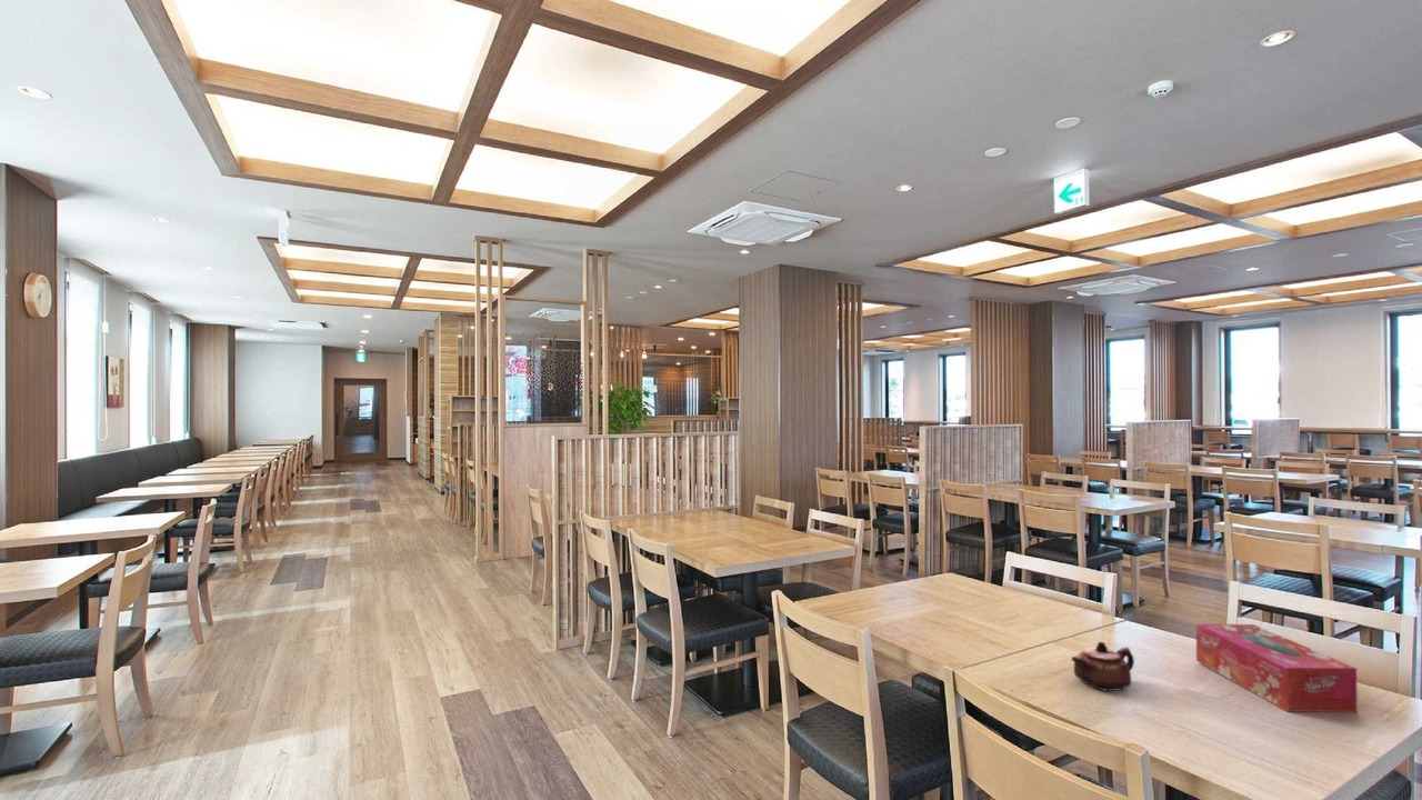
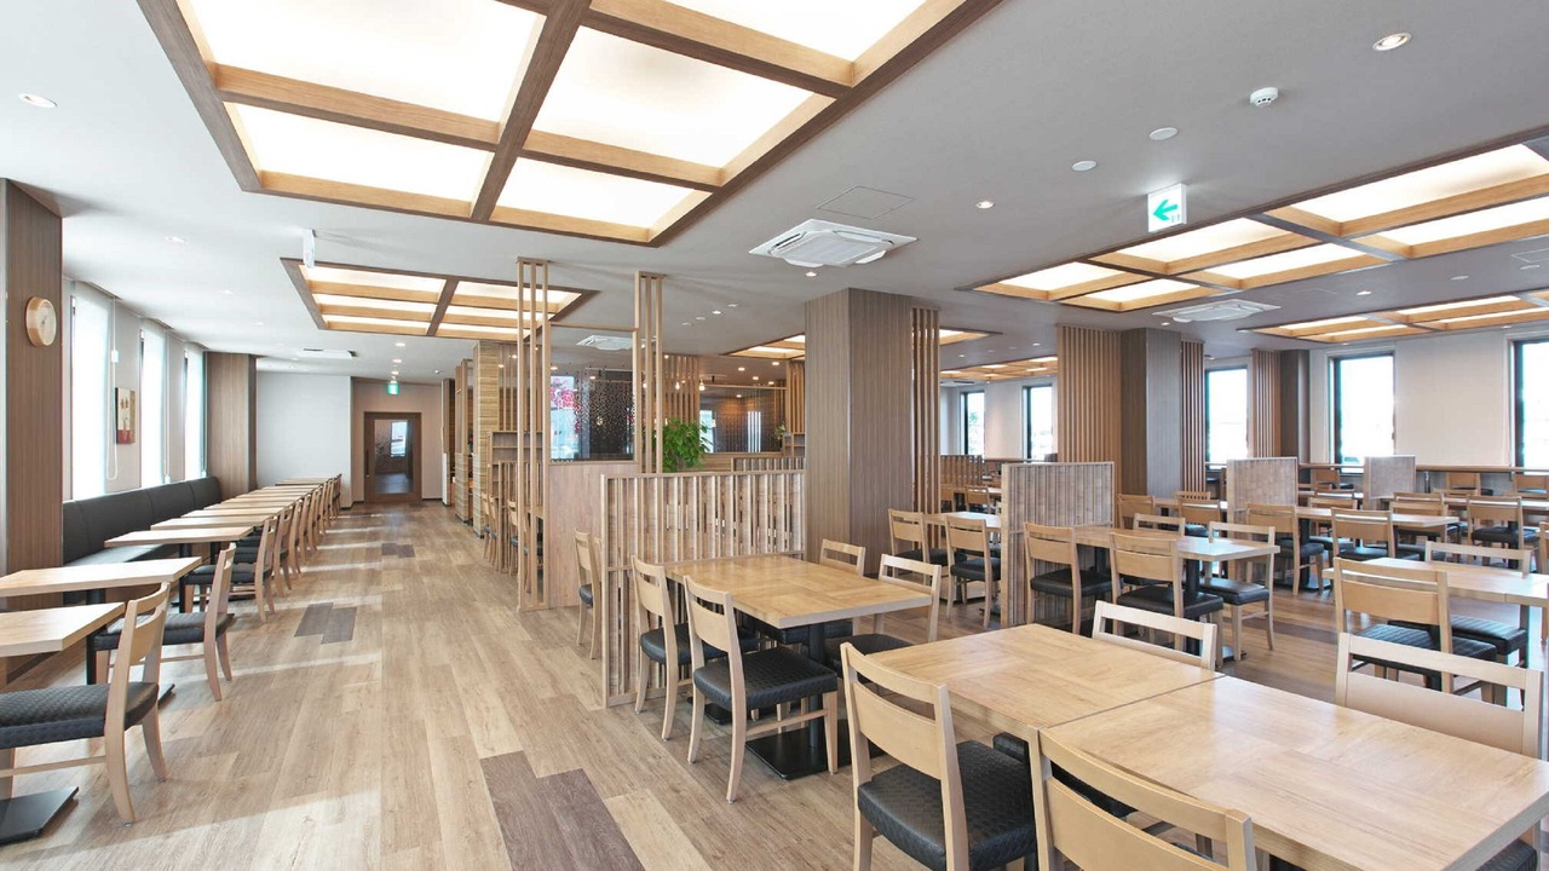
- tissue box [1195,623,1359,713]
- teapot [1071,641,1135,692]
